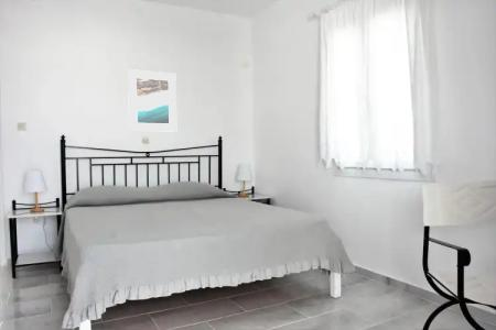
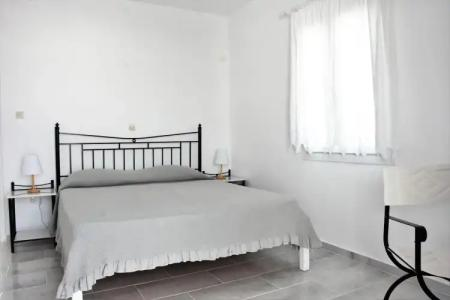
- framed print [127,68,177,133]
